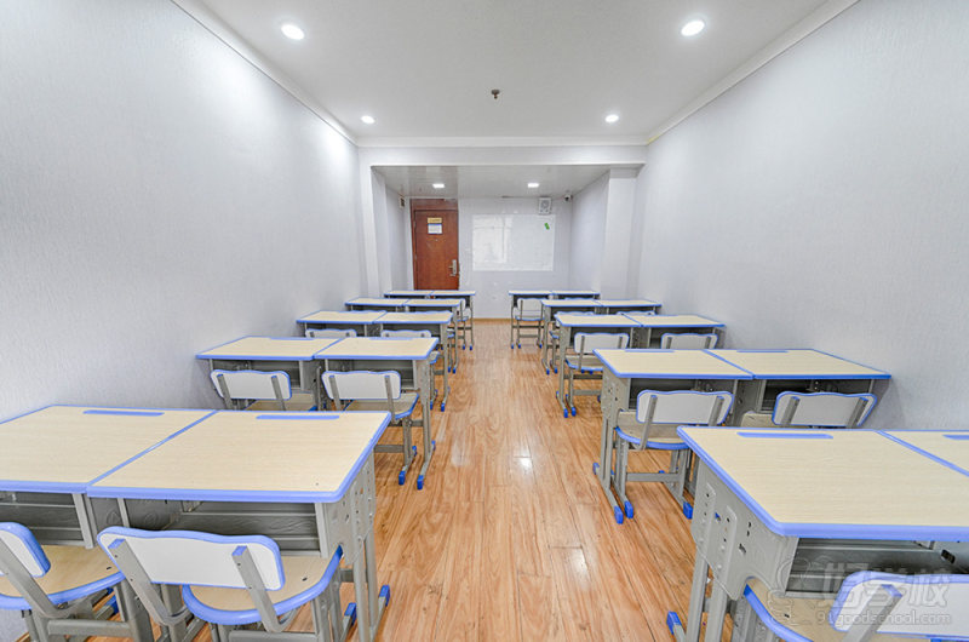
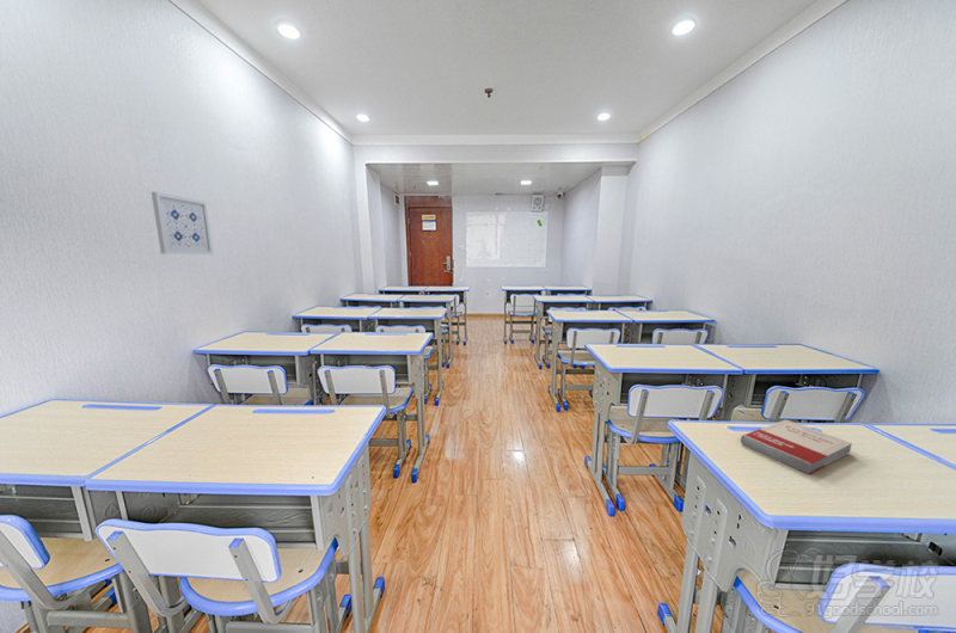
+ book [740,419,853,475]
+ wall art [151,191,214,256]
